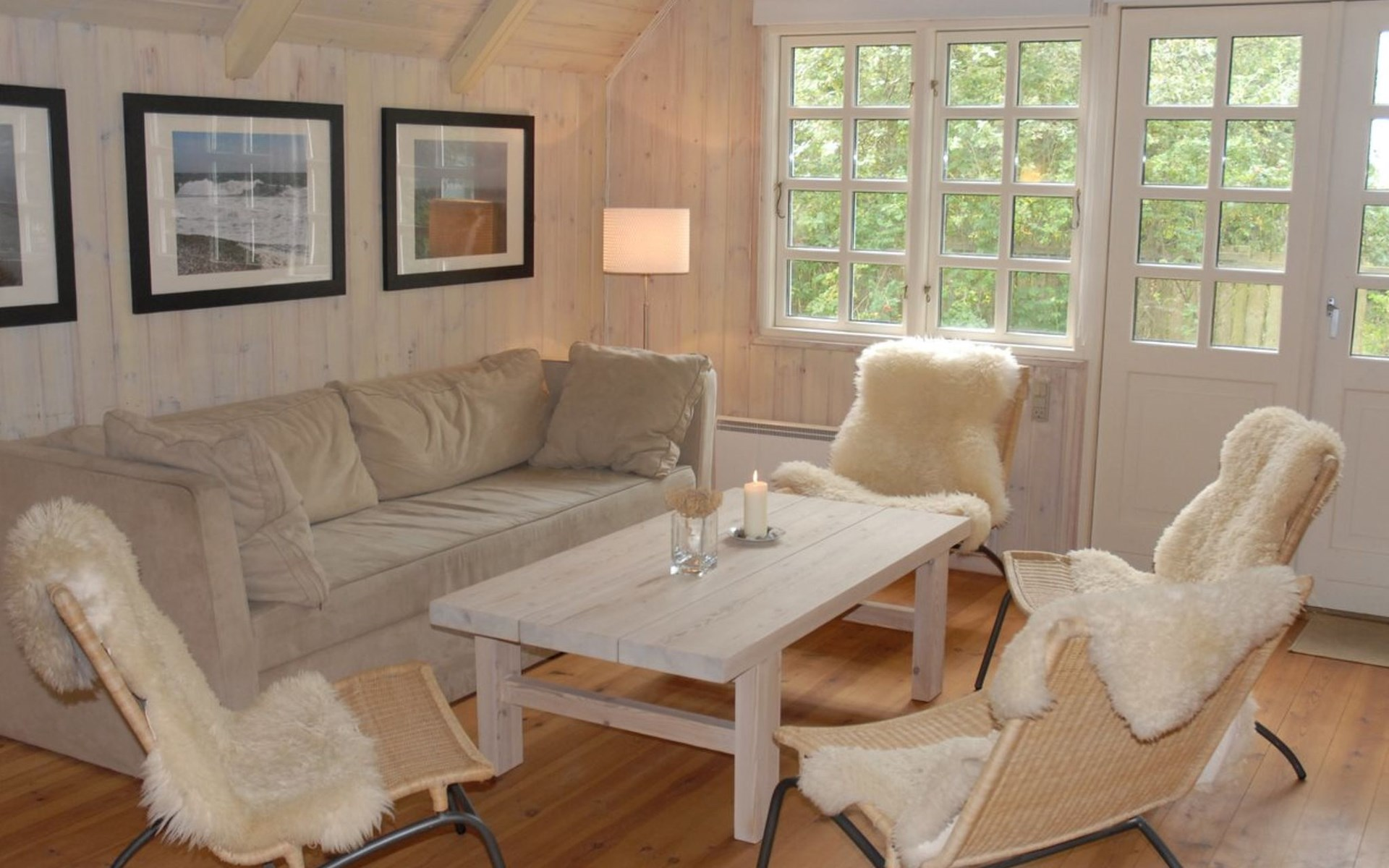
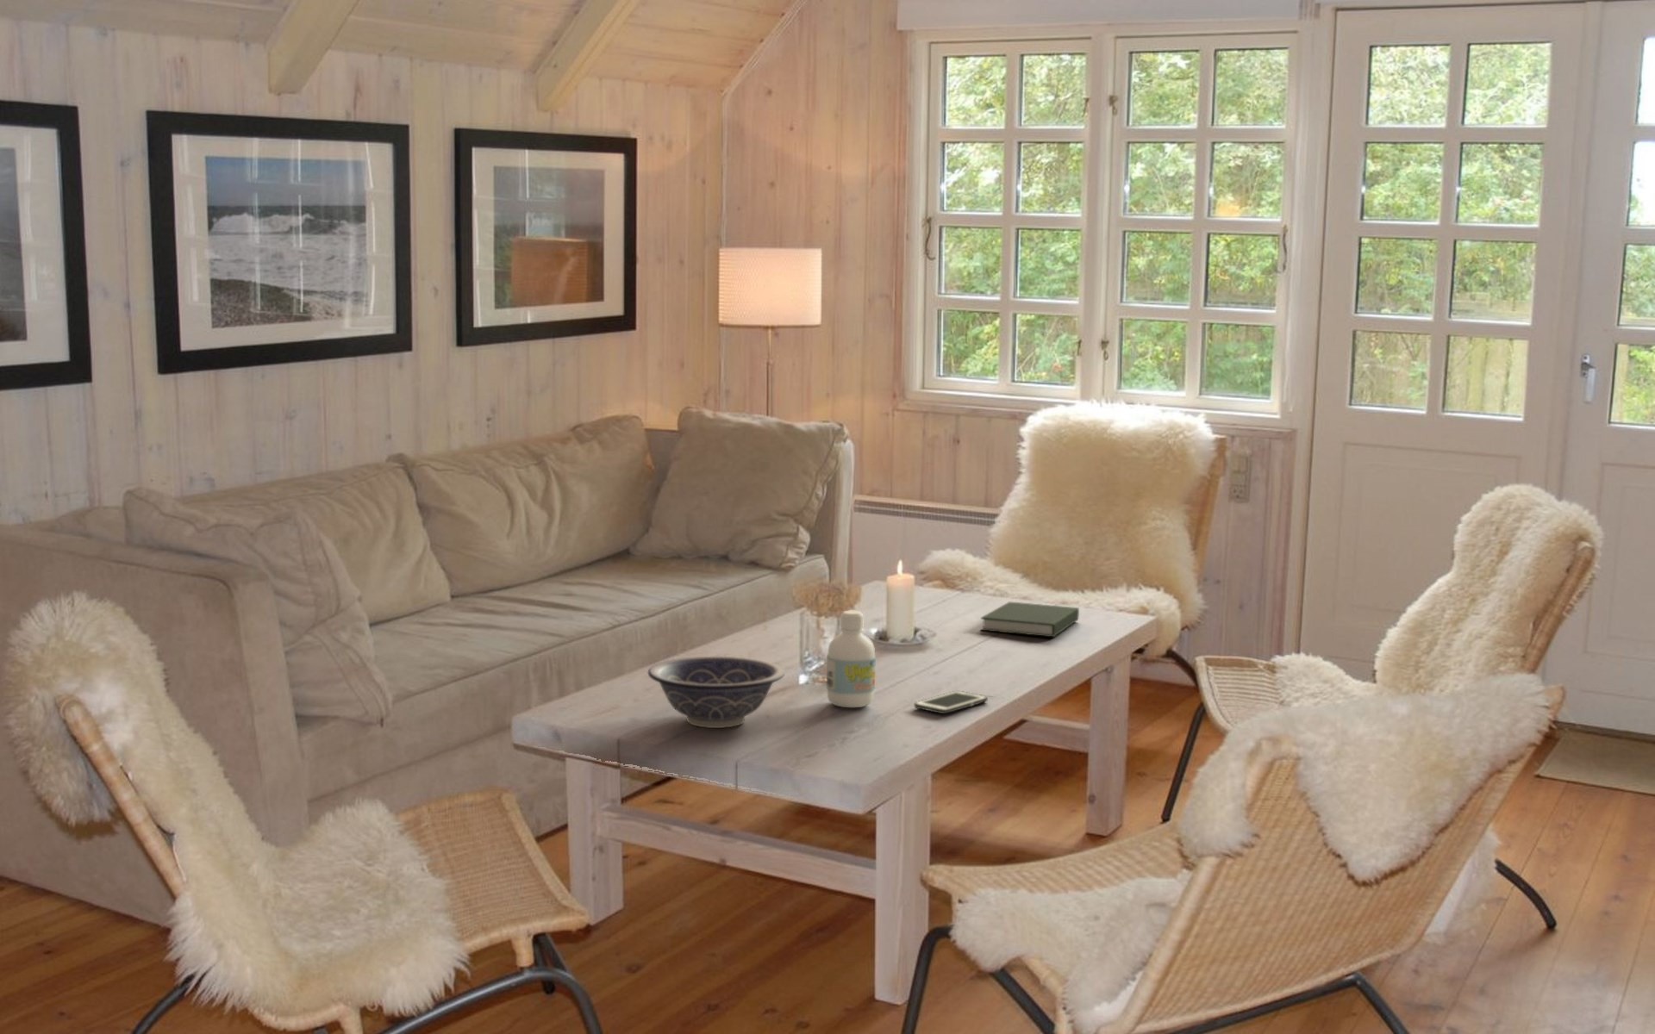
+ bottle [826,610,877,709]
+ book [981,600,1080,637]
+ cell phone [914,690,989,715]
+ decorative bowl [647,655,785,729]
